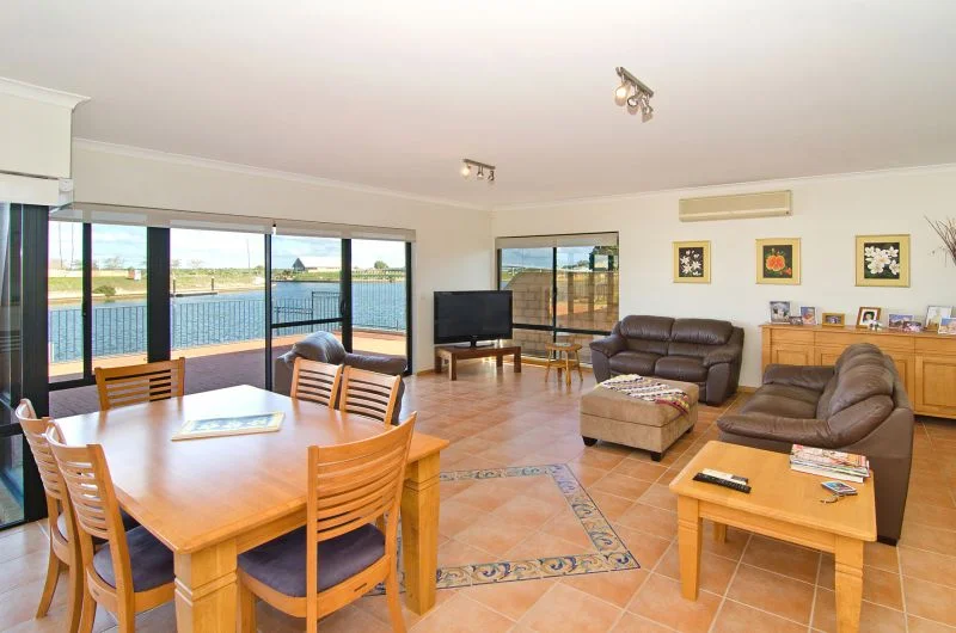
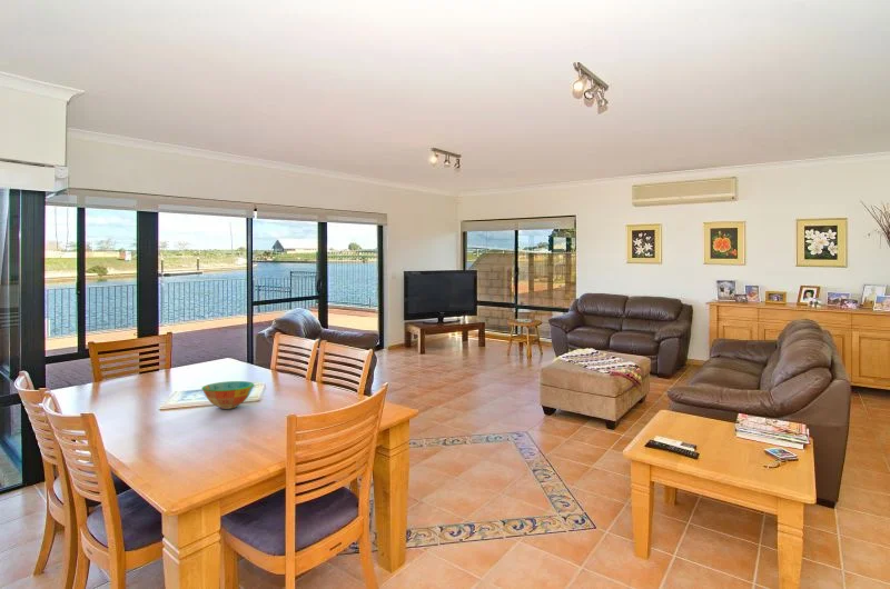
+ bowl [200,380,255,410]
